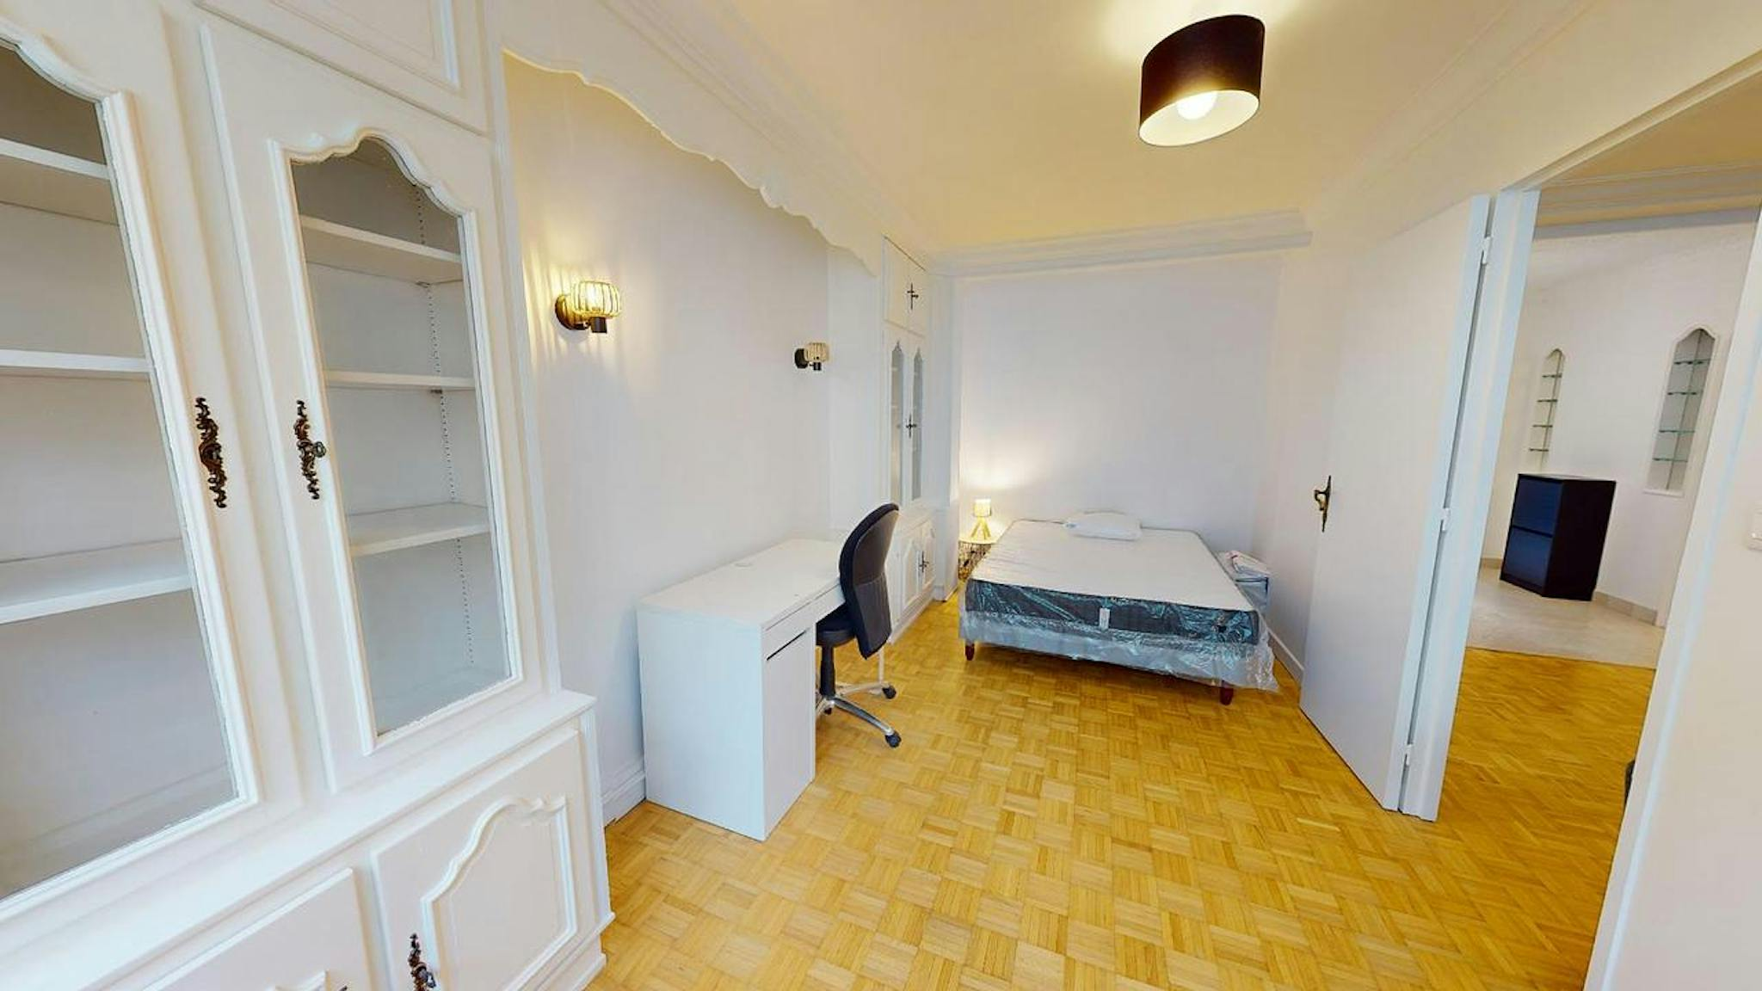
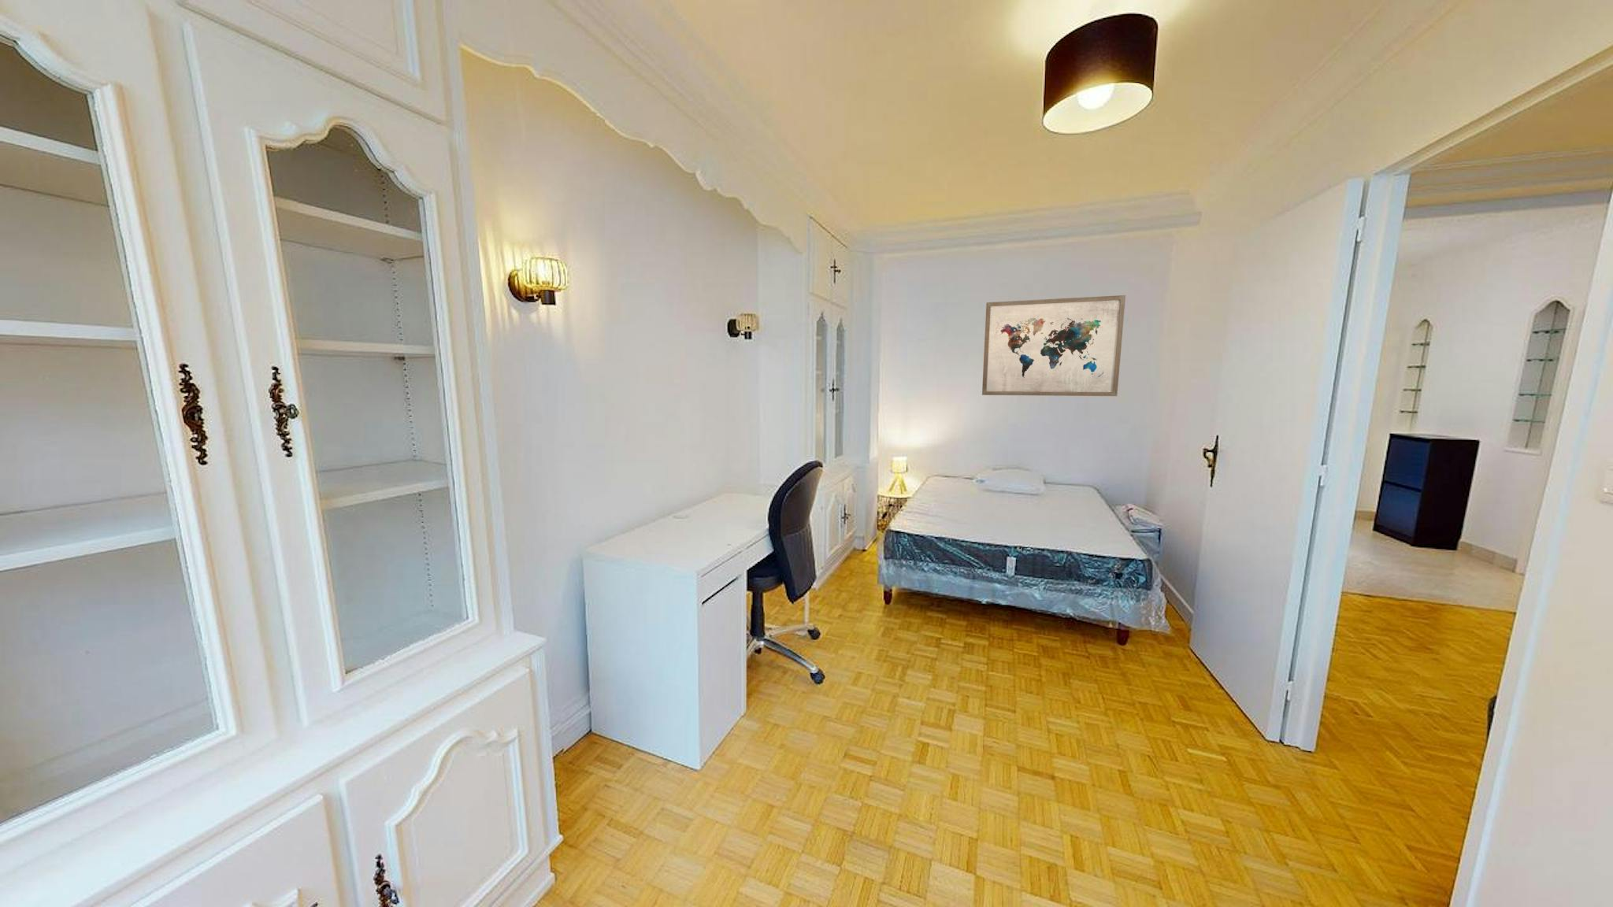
+ wall art [982,295,1127,396]
